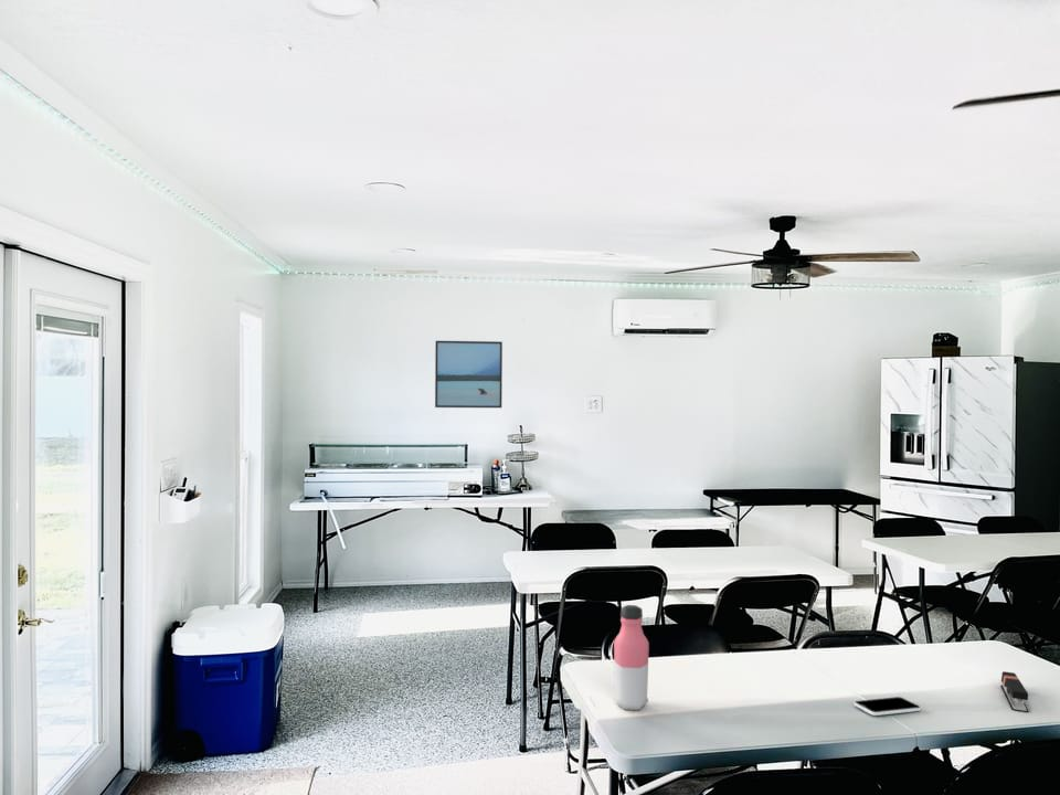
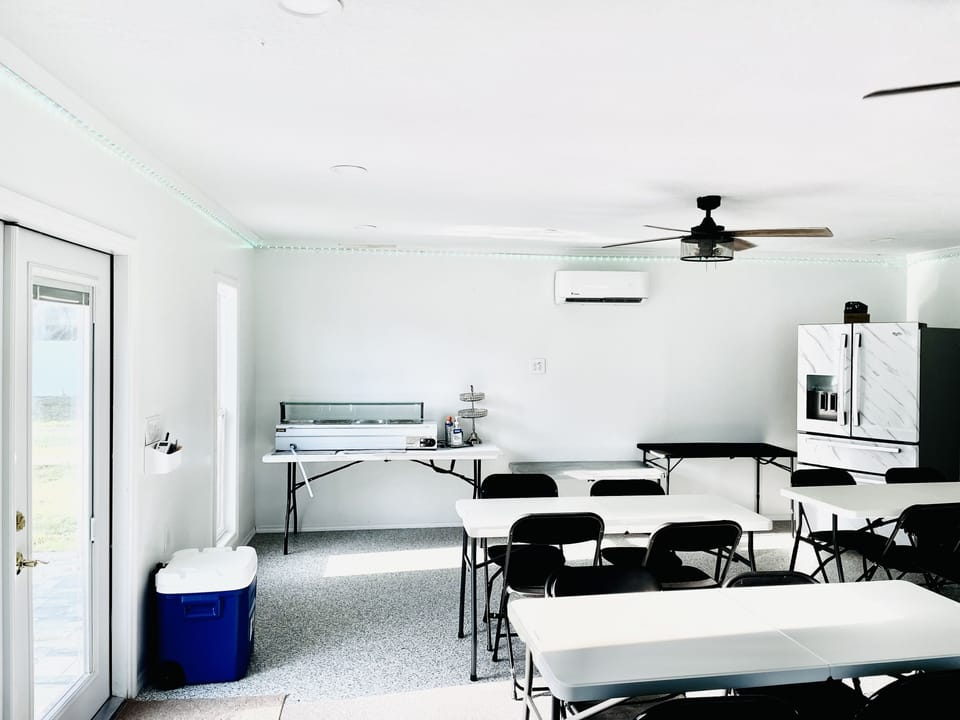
- smartphone [854,696,922,717]
- stapler [999,670,1030,713]
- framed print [434,340,504,409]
- water bottle [613,604,650,711]
